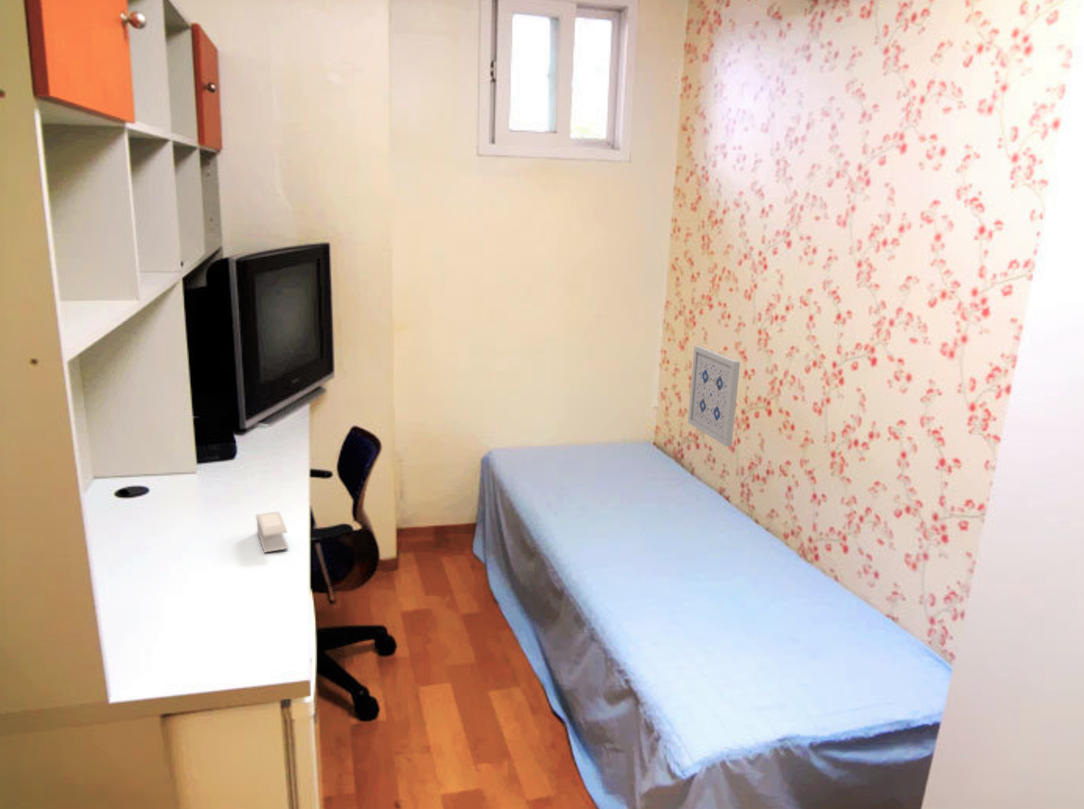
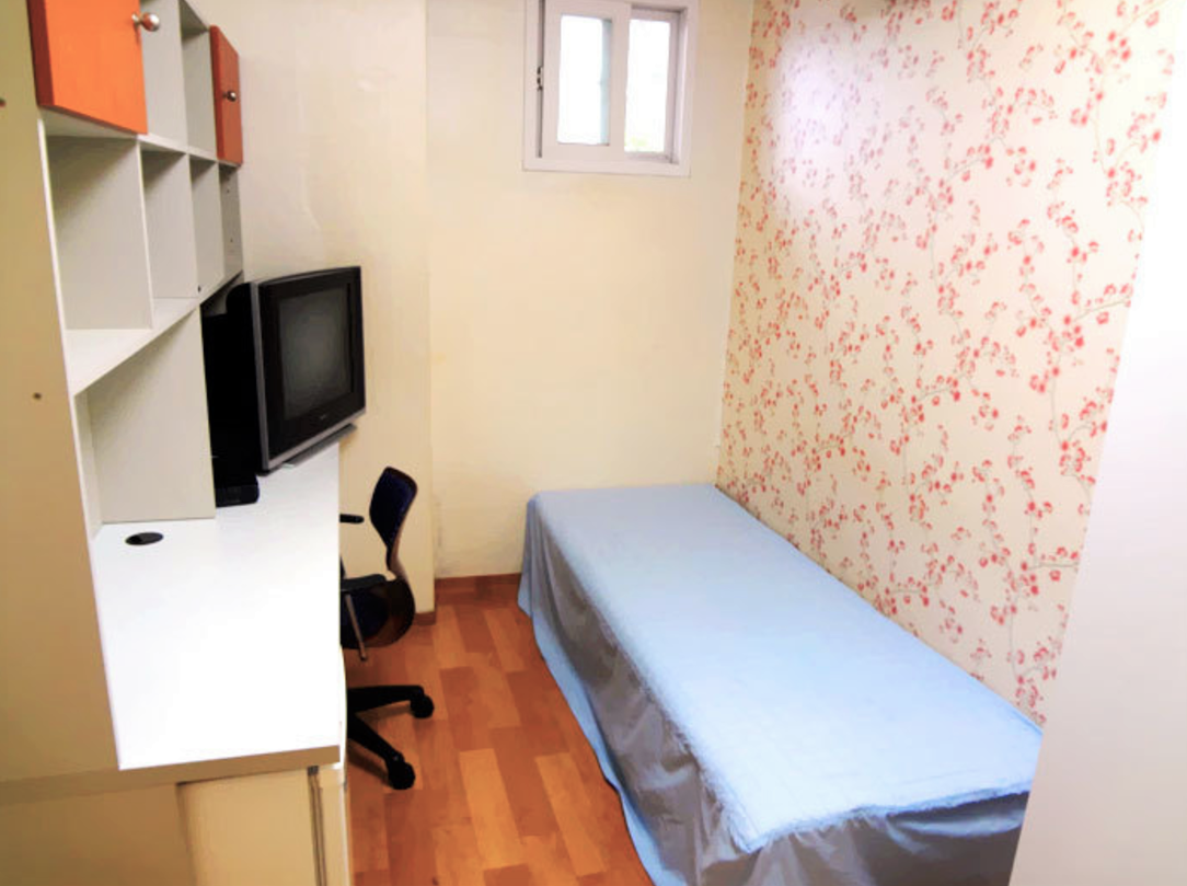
- stapler [255,510,289,554]
- wall art [687,345,741,447]
